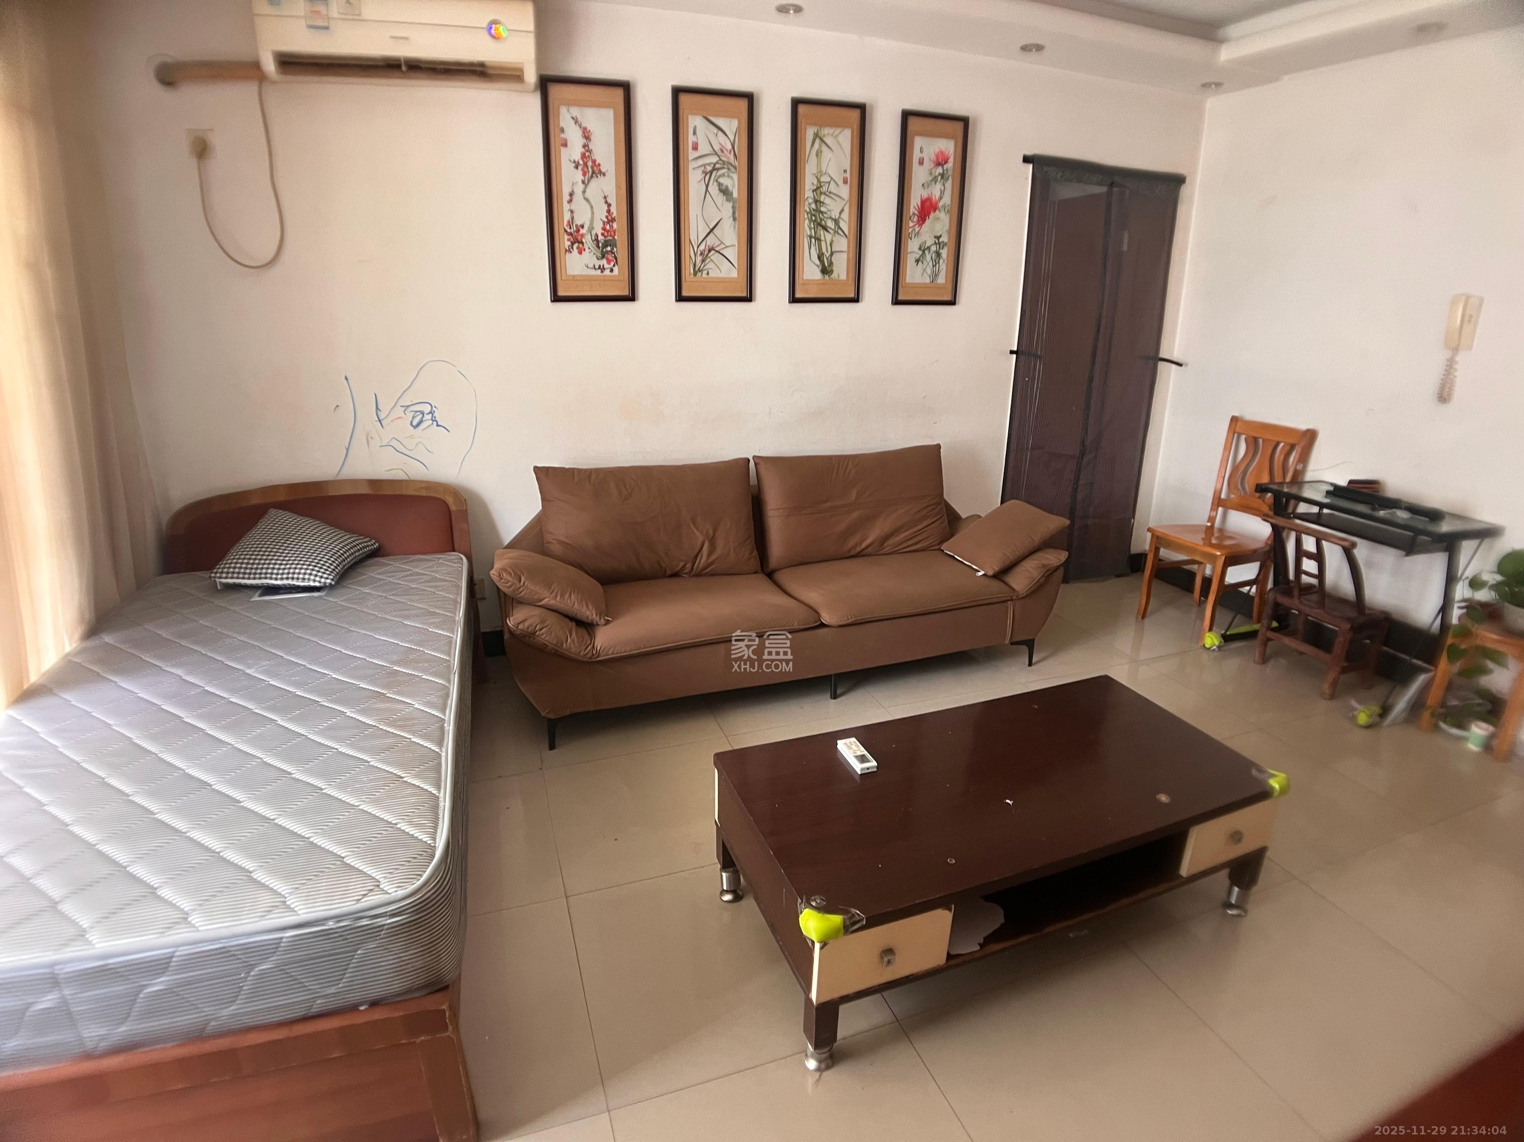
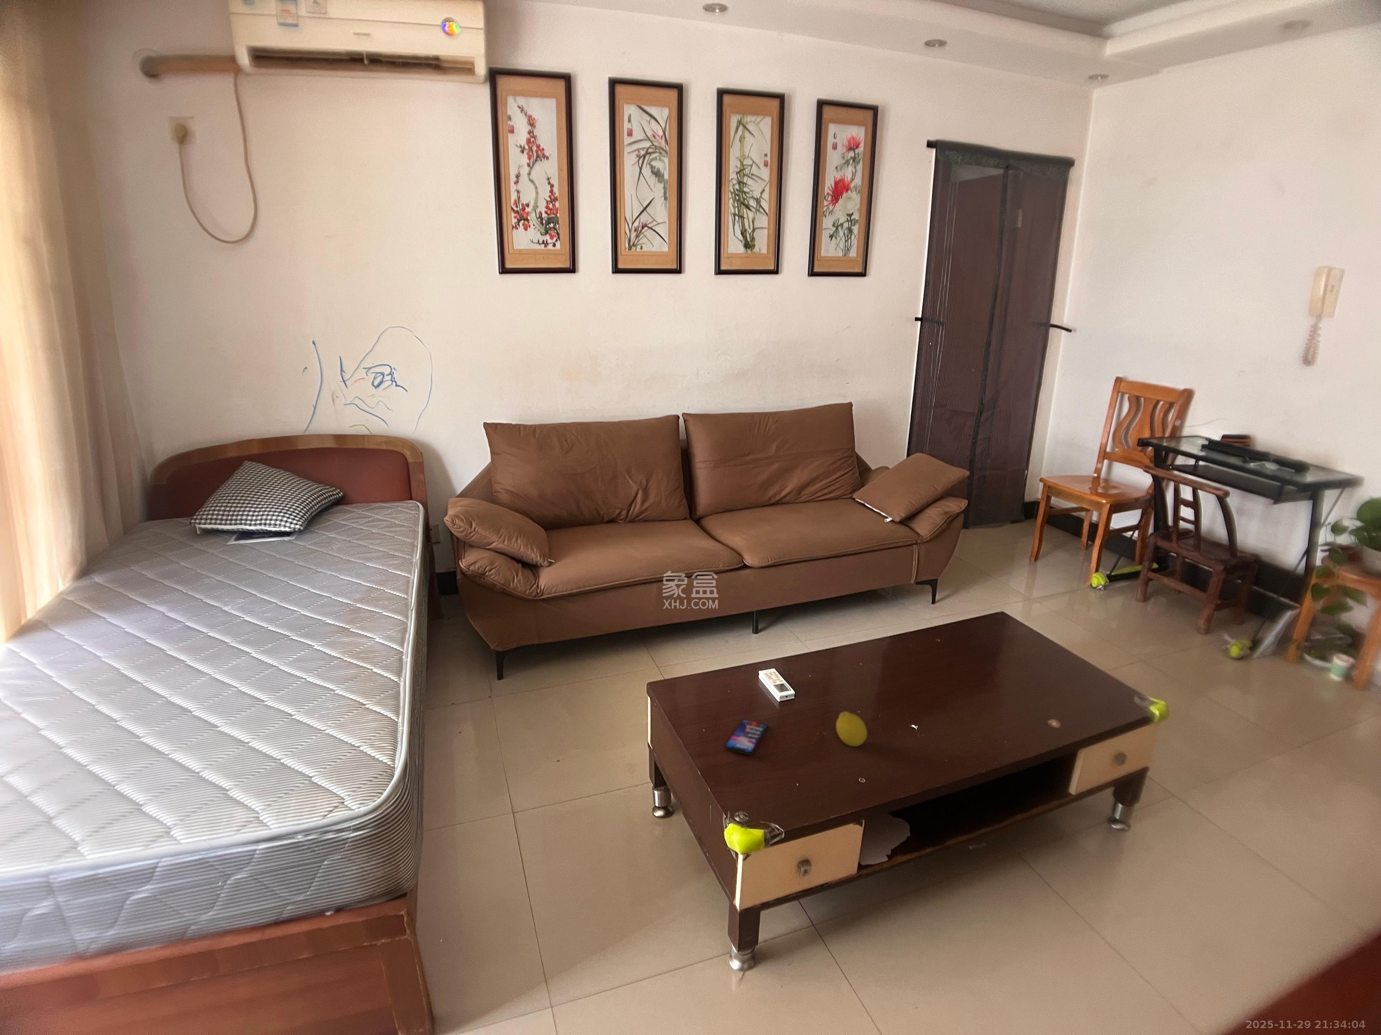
+ fruit [836,711,868,747]
+ smartphone [724,719,769,756]
